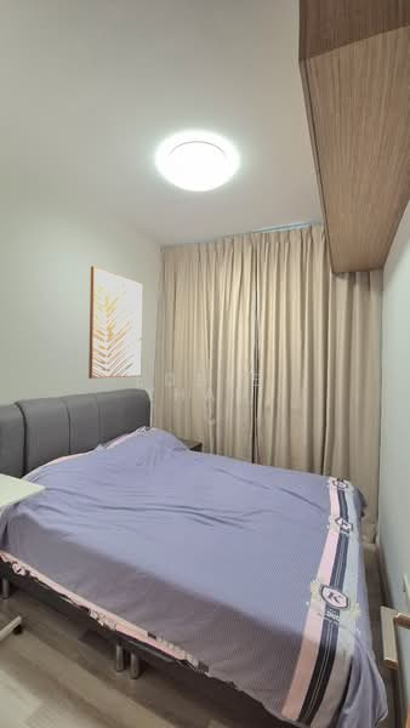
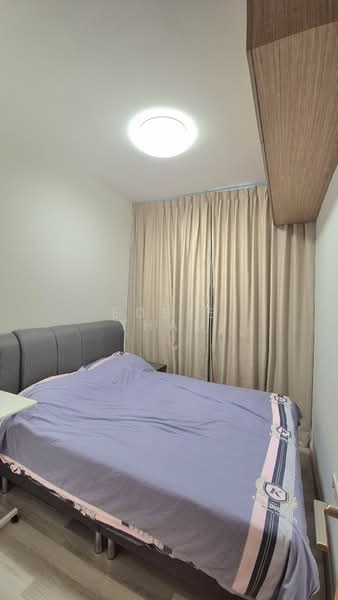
- wall art [87,265,144,380]
